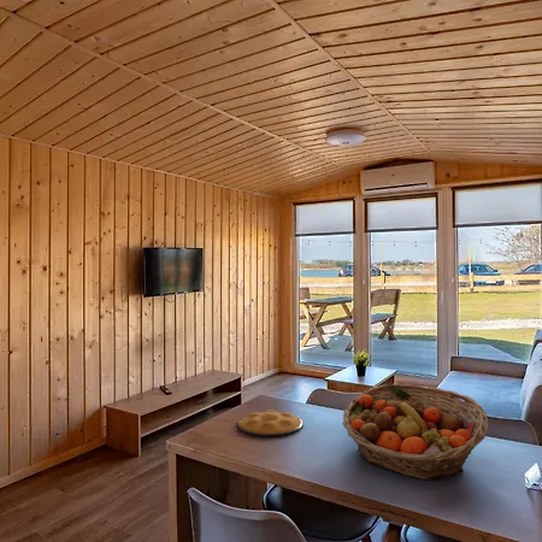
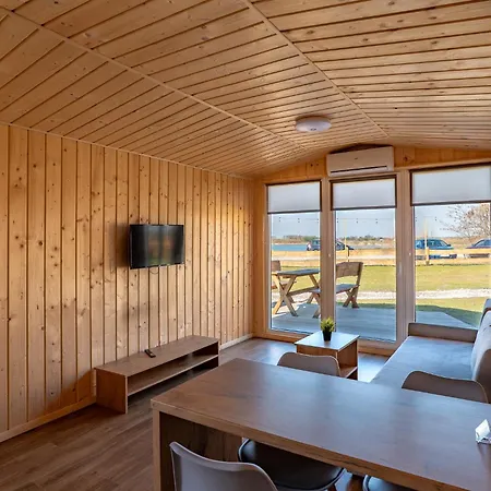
- fruit basket [342,383,489,481]
- plate [236,408,305,437]
